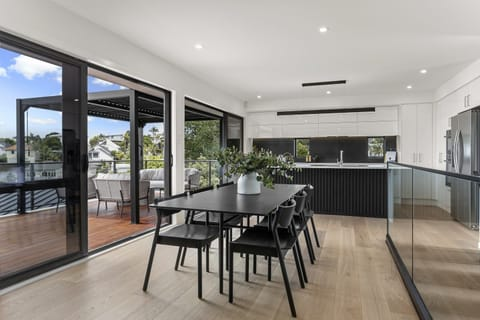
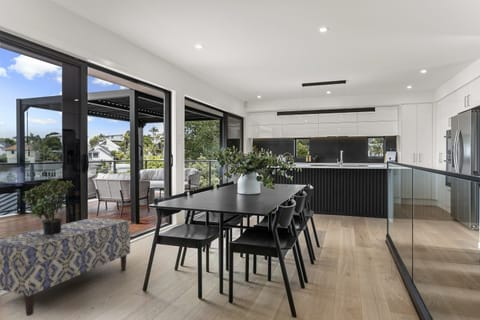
+ potted plant [21,177,74,235]
+ bench [0,217,131,317]
